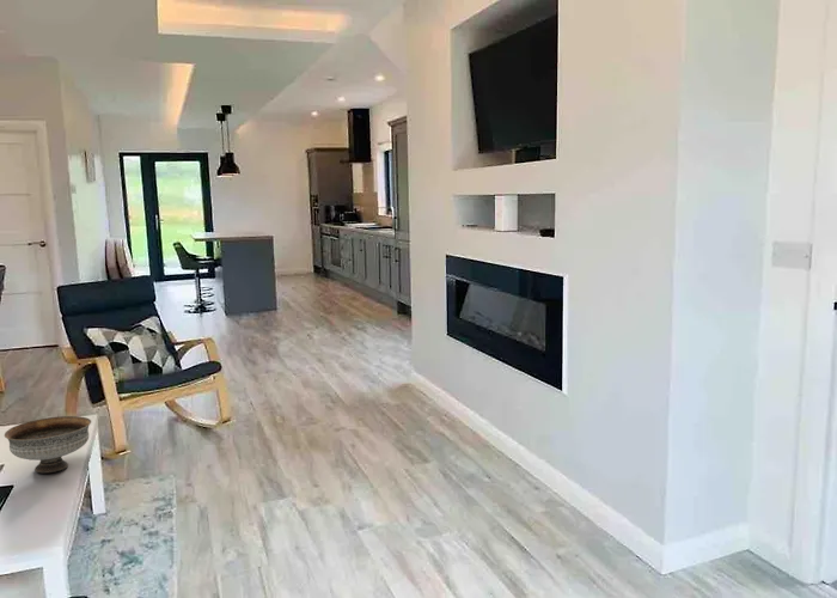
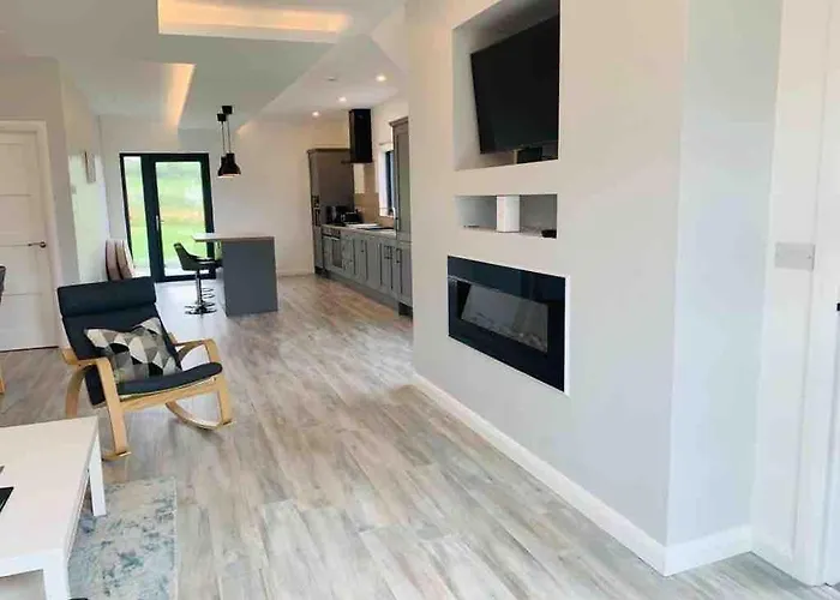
- bowl [4,415,92,475]
